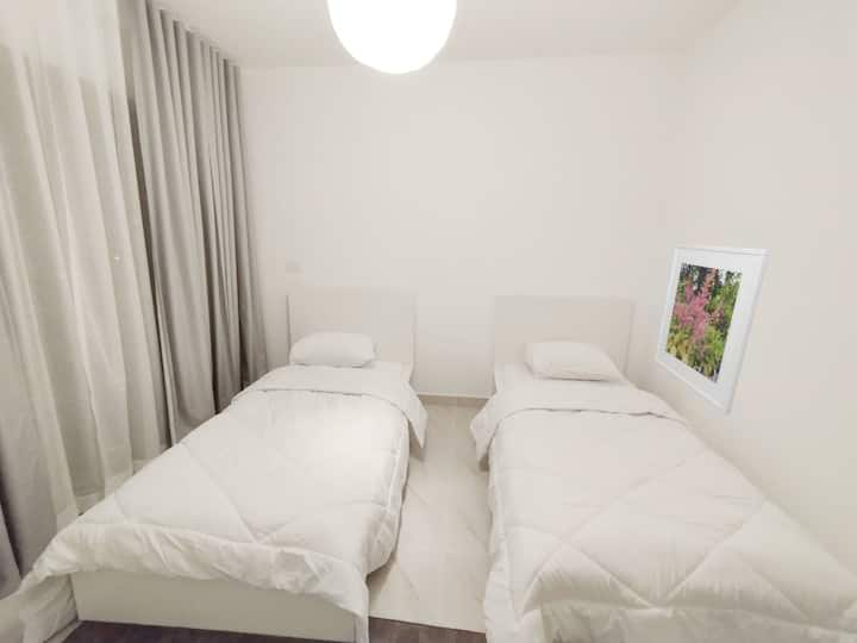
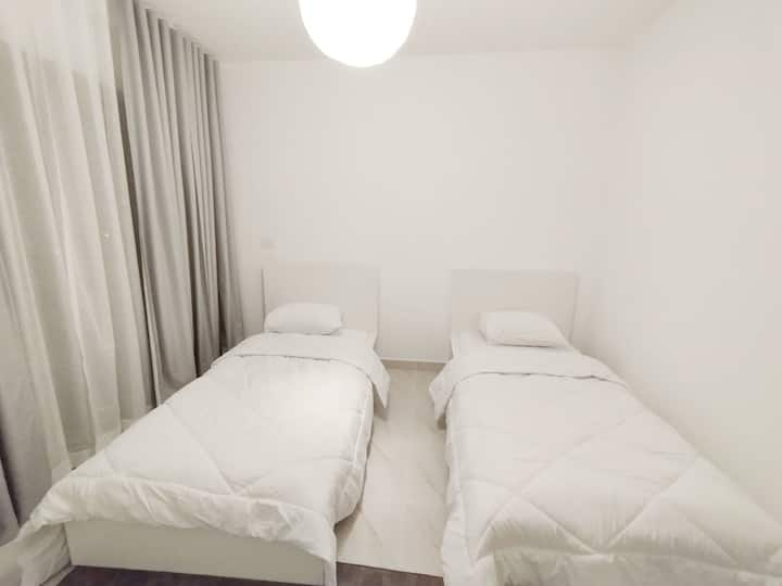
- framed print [652,242,770,416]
